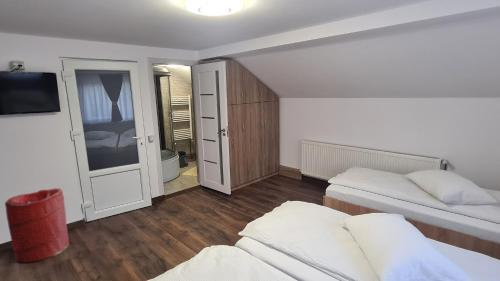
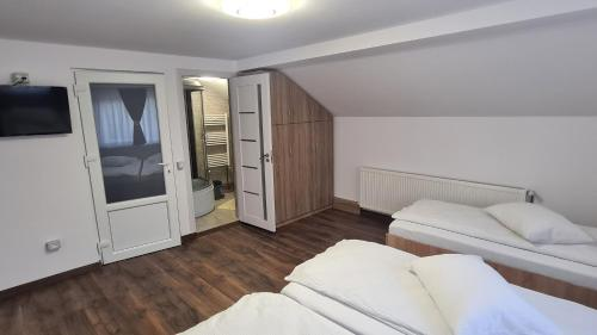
- laundry hamper [4,187,70,264]
